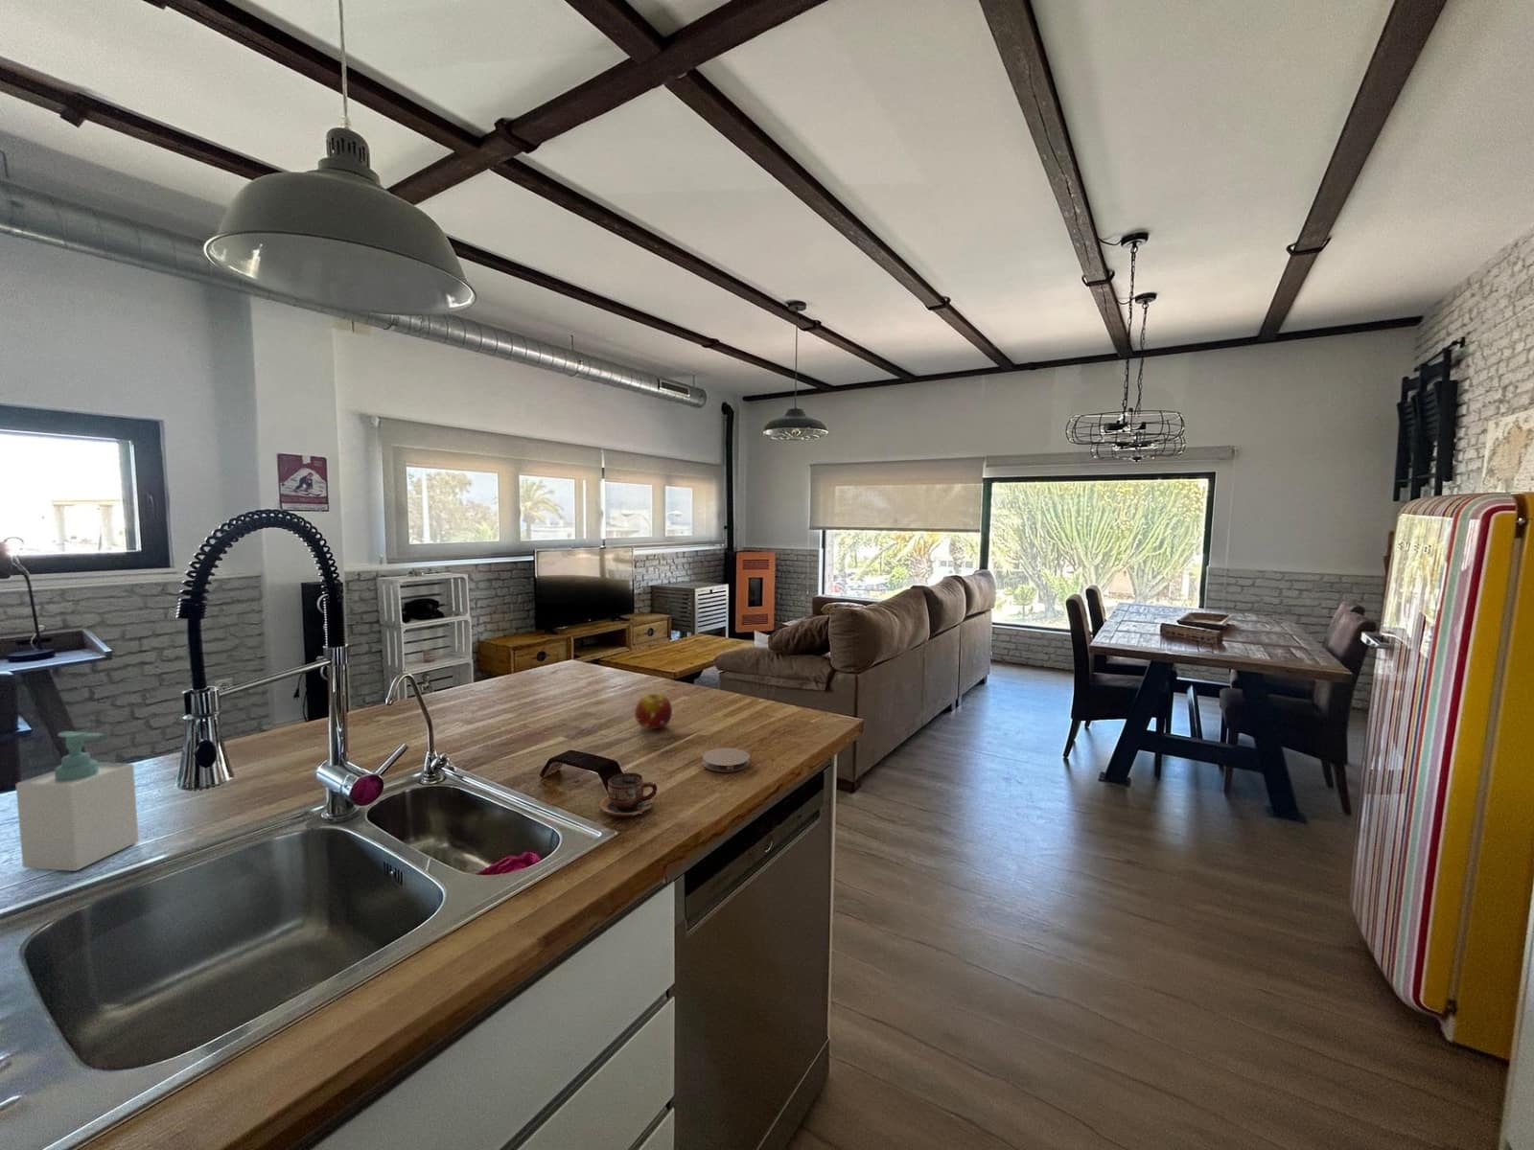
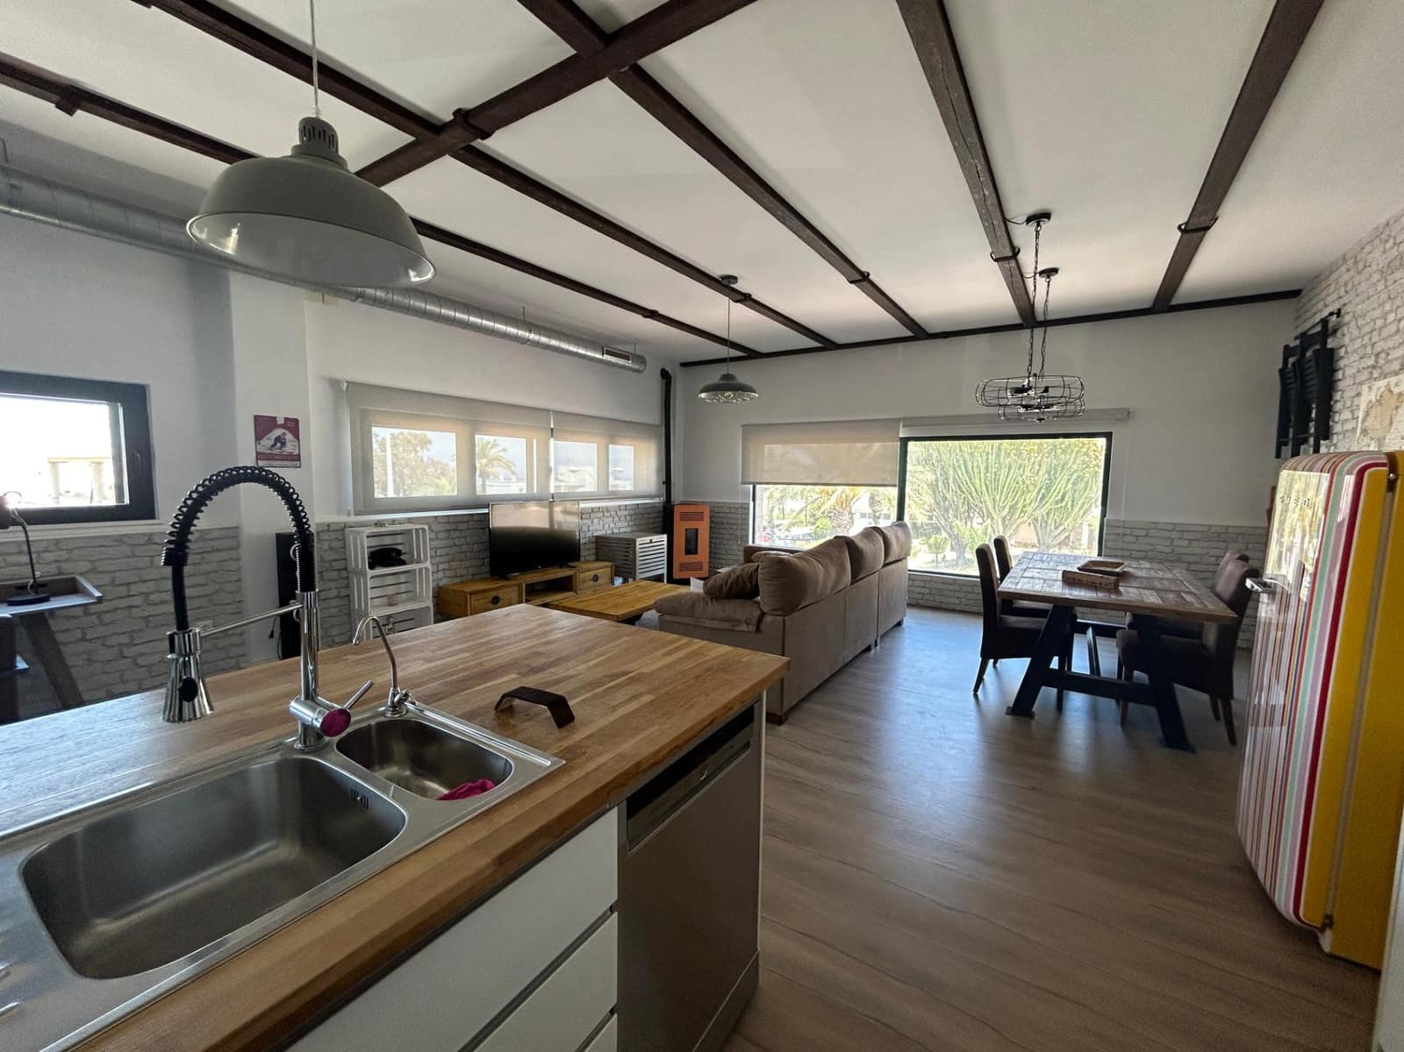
- coaster [702,748,751,773]
- cup [598,772,658,819]
- fruit [634,693,673,730]
- soap bottle [16,731,140,872]
